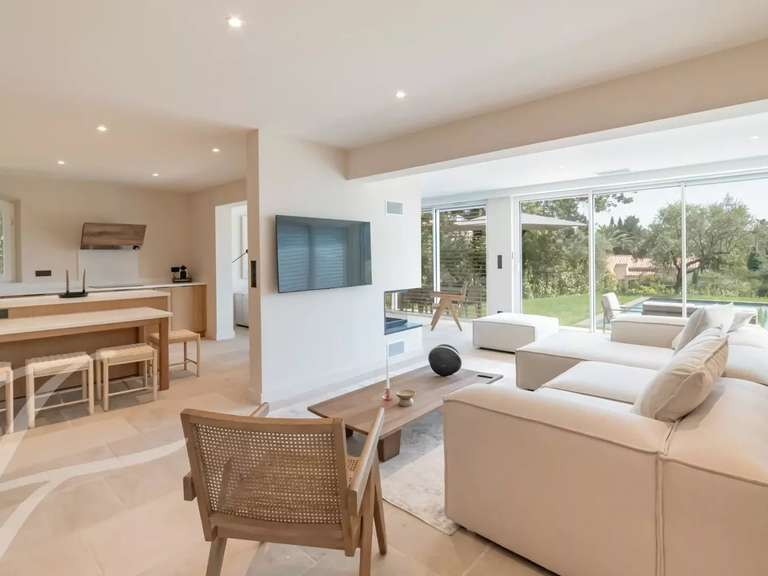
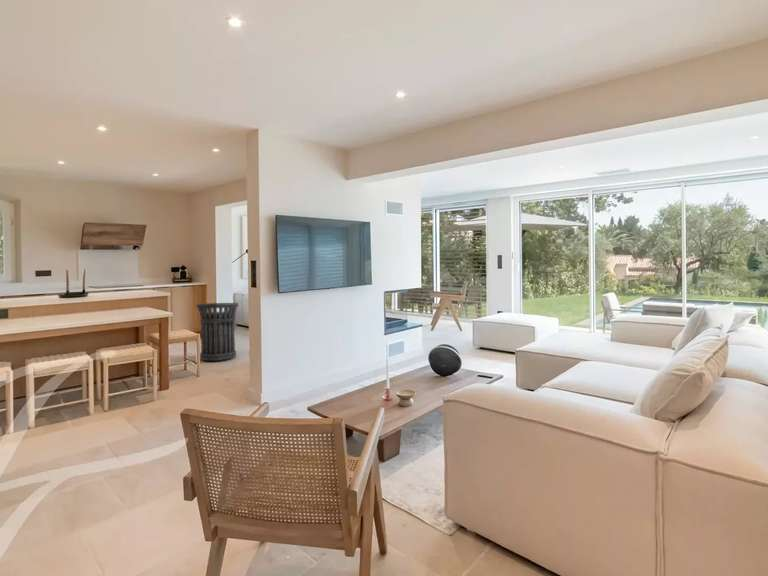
+ trash can [195,302,240,362]
